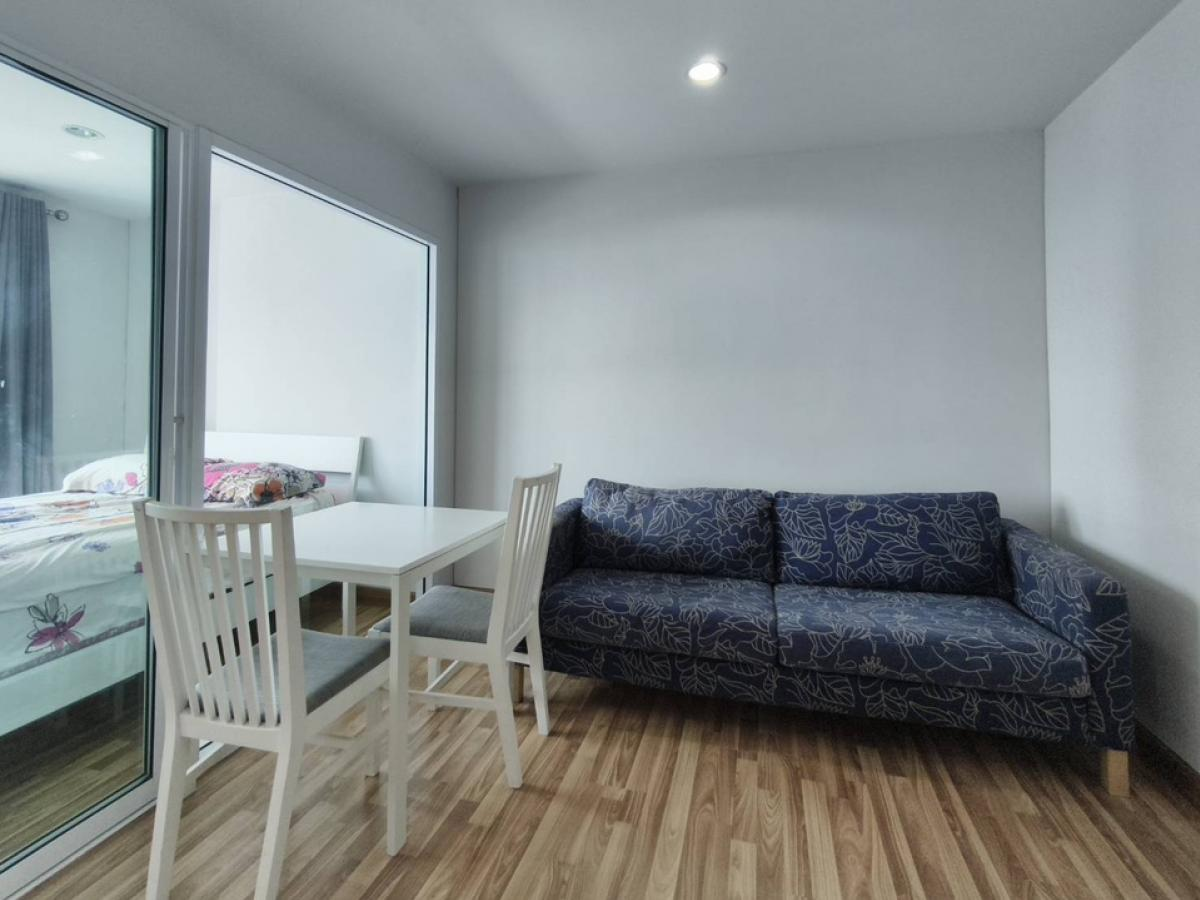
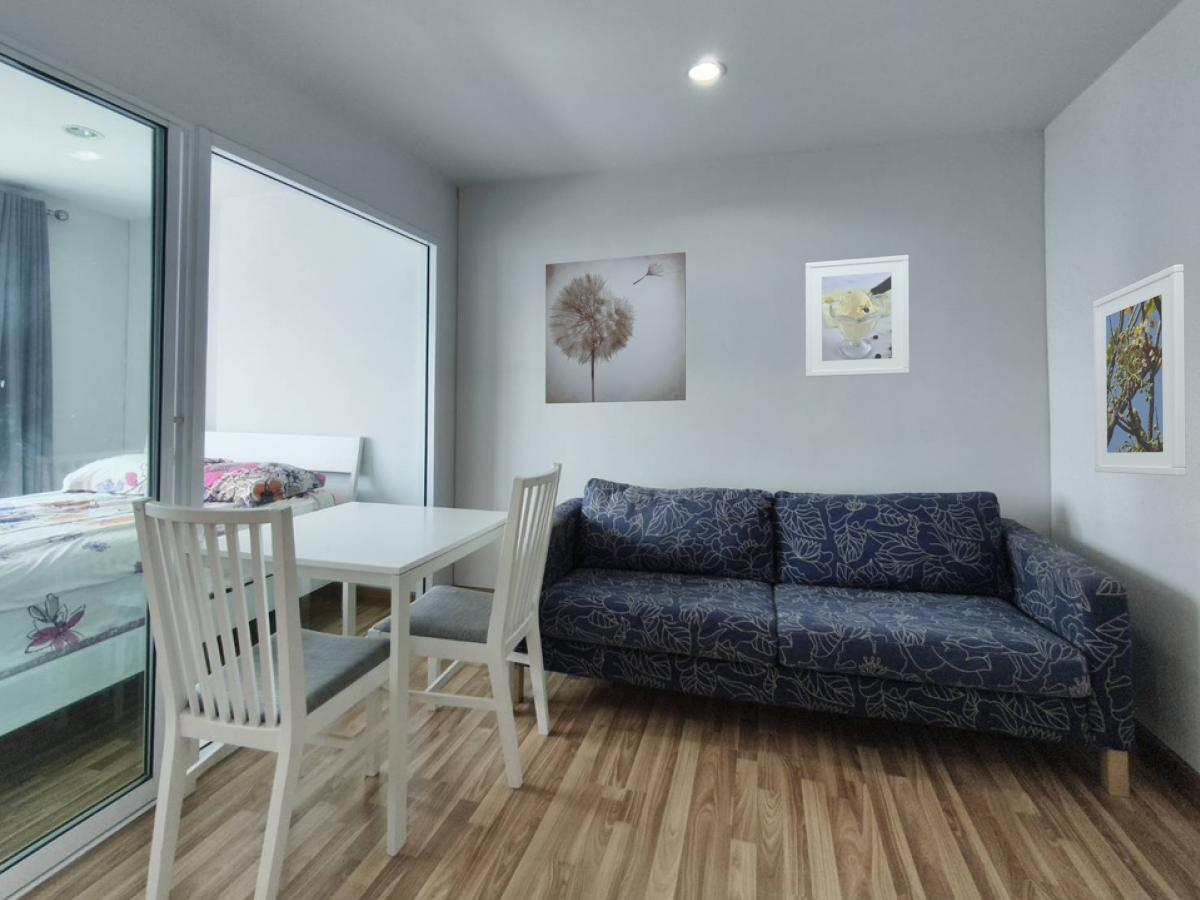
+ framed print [804,254,910,378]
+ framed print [1092,263,1187,477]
+ wall art [544,251,687,405]
